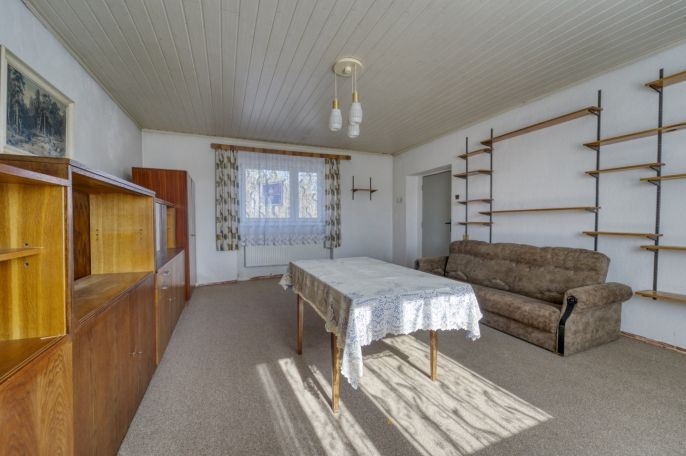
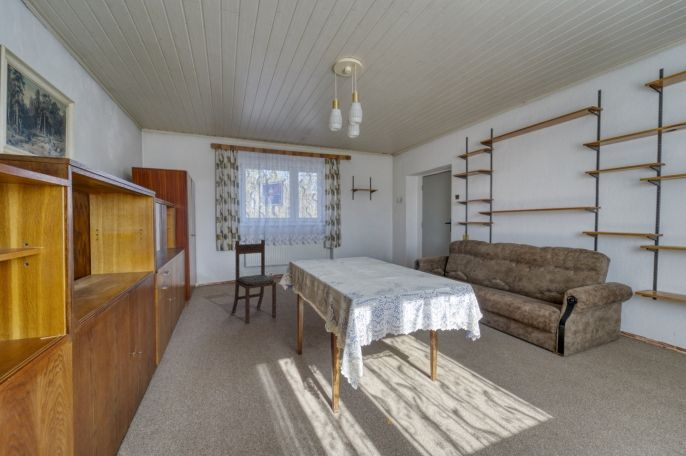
+ chair [231,239,277,324]
